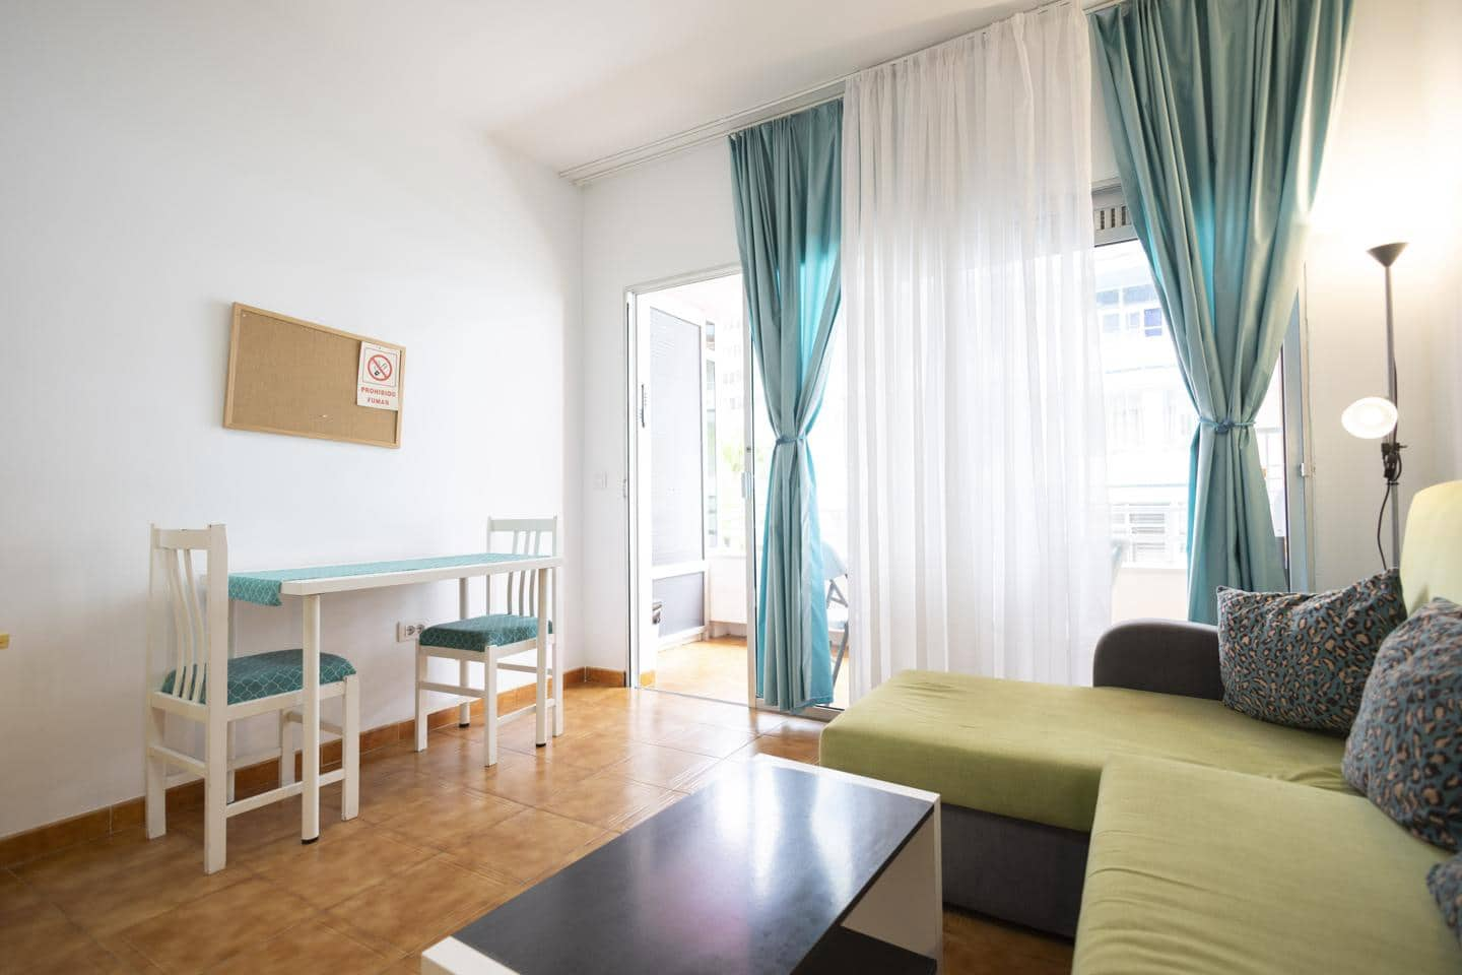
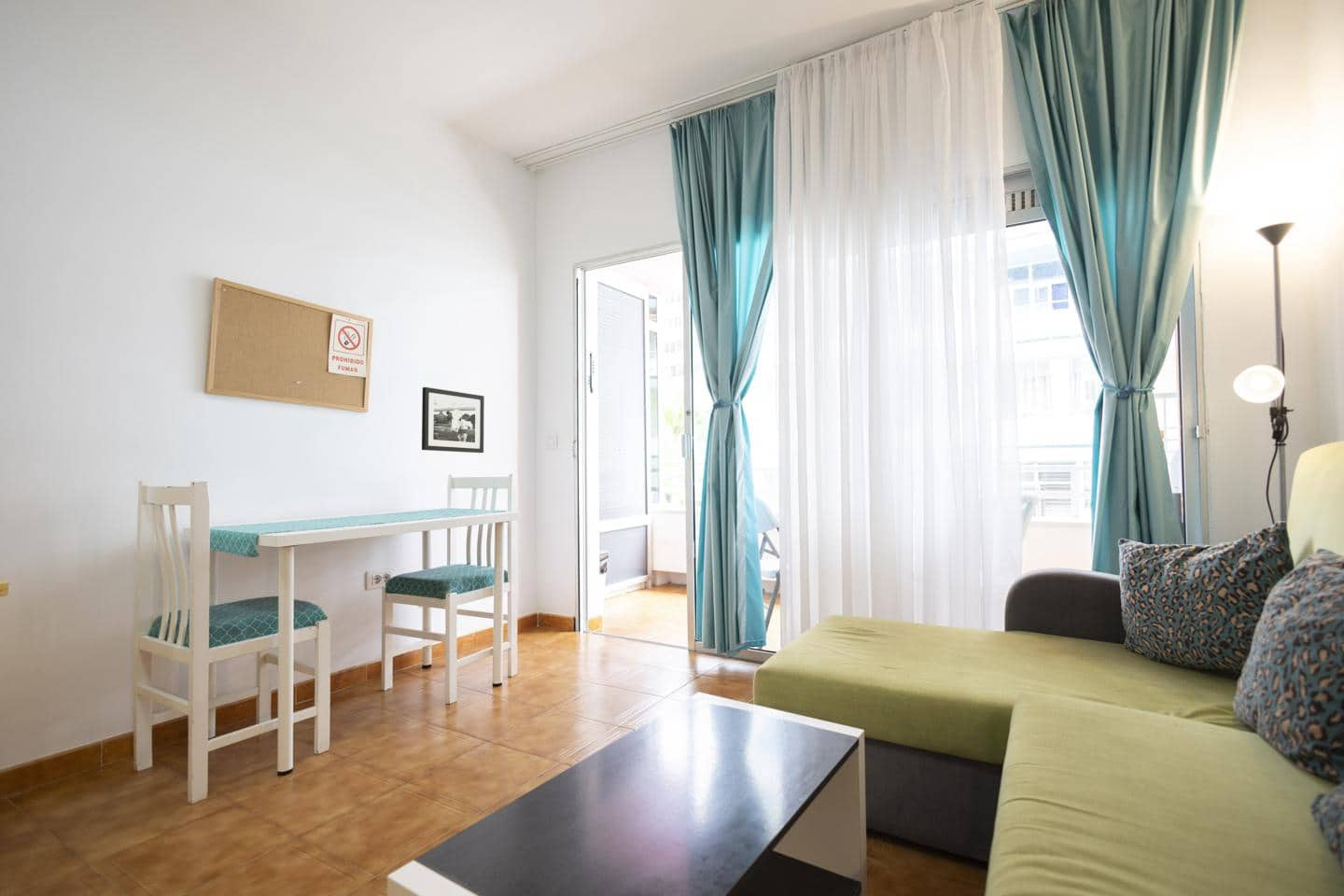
+ picture frame [421,386,485,454]
